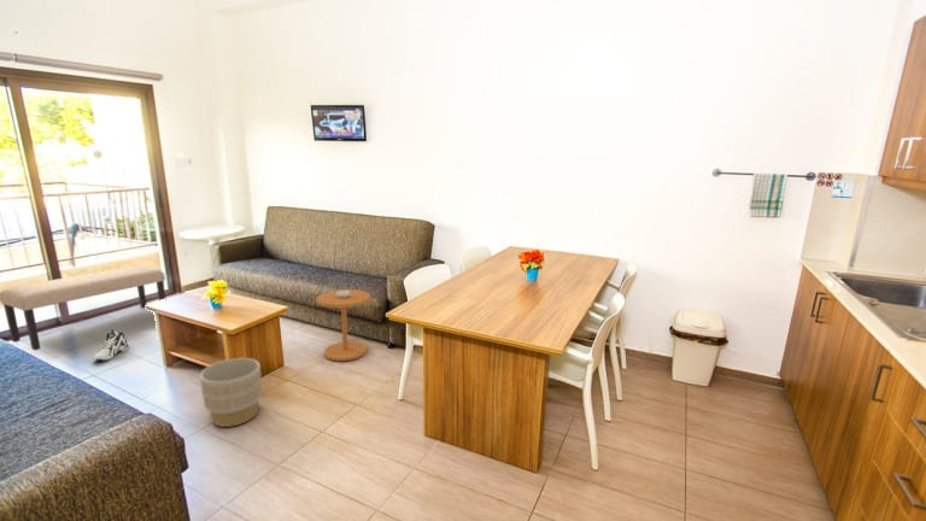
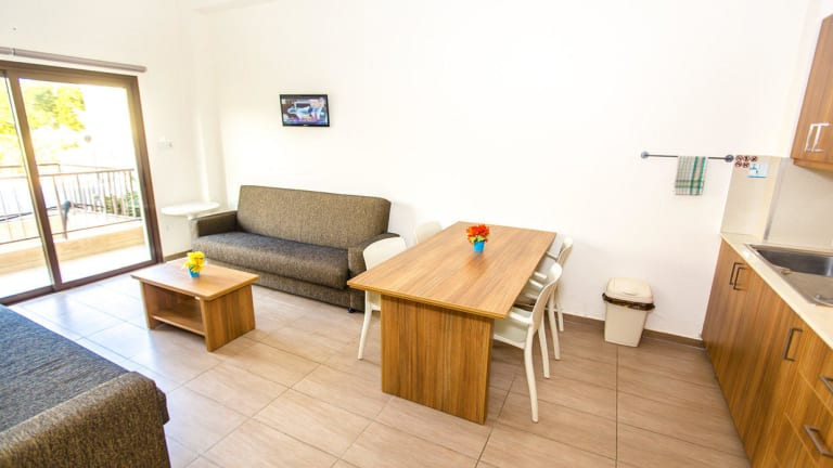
- side table [316,288,371,362]
- planter [199,357,263,428]
- bench [0,265,166,351]
- sneaker [92,328,129,362]
